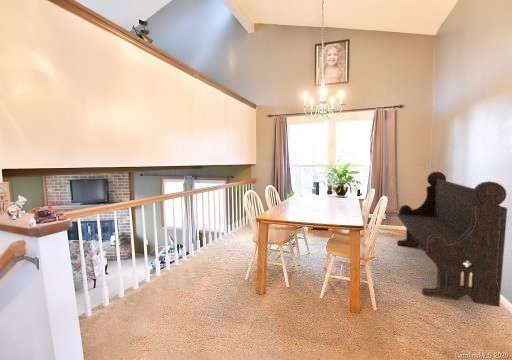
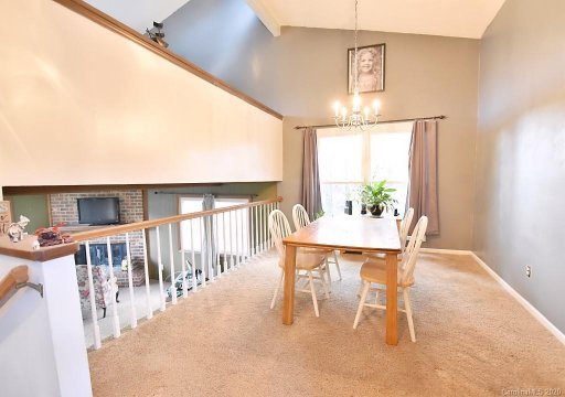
- bench [396,171,508,308]
